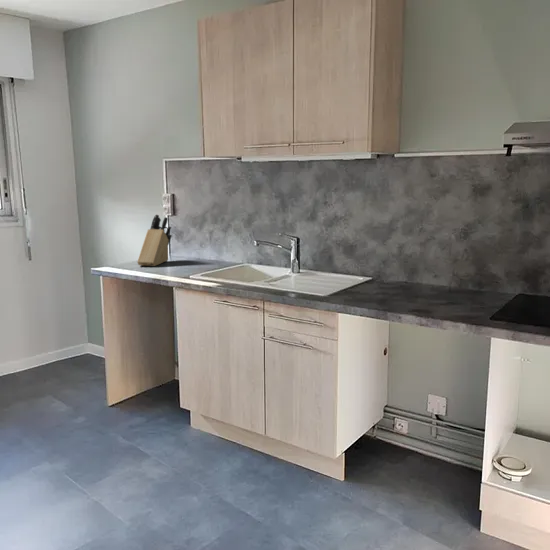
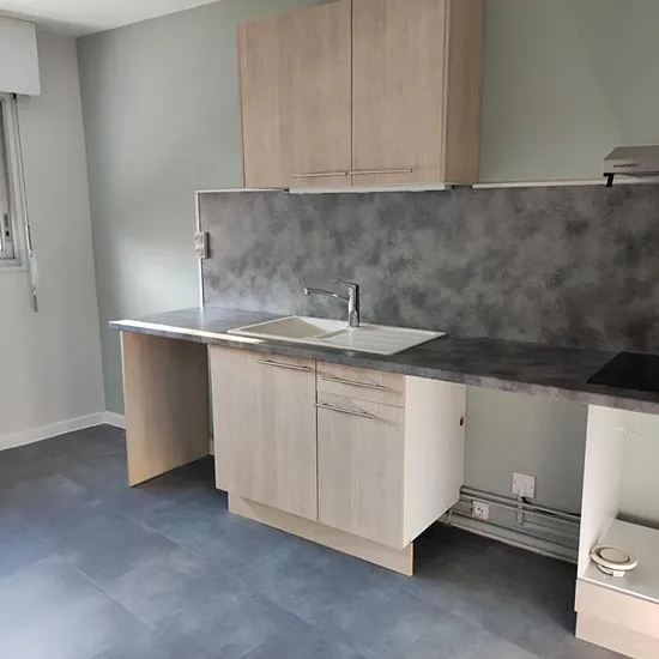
- knife block [136,213,173,267]
